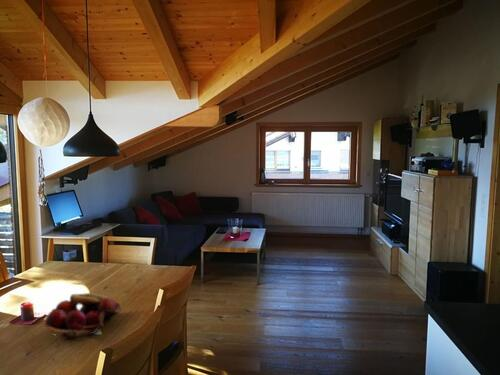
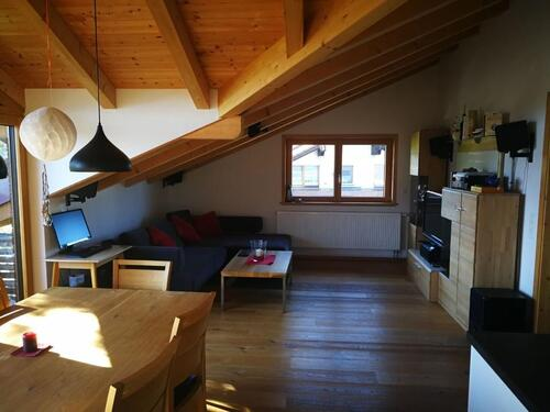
- fruit basket [42,292,122,340]
